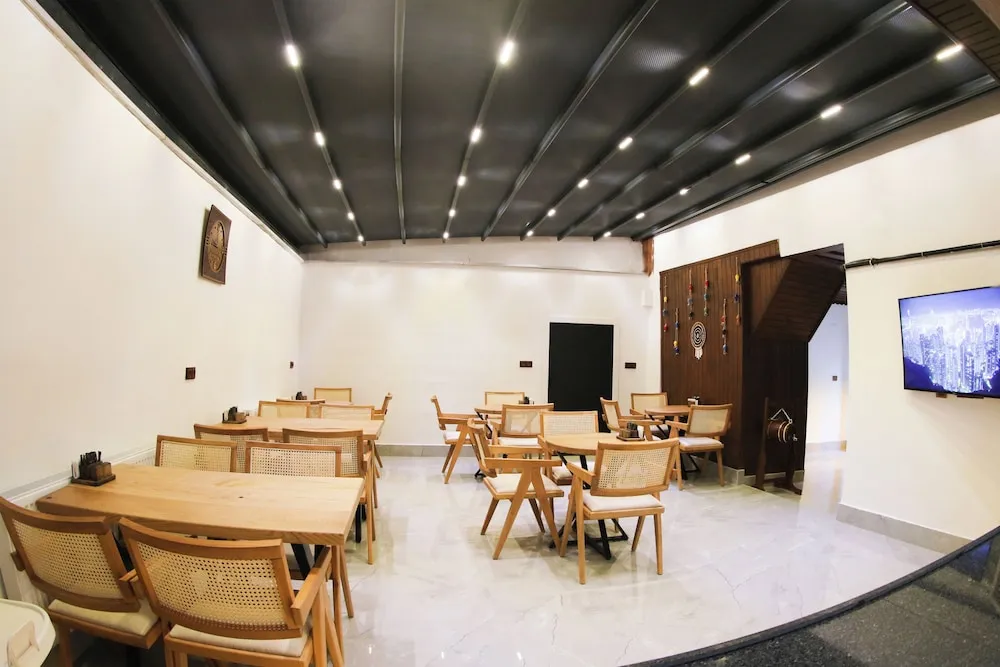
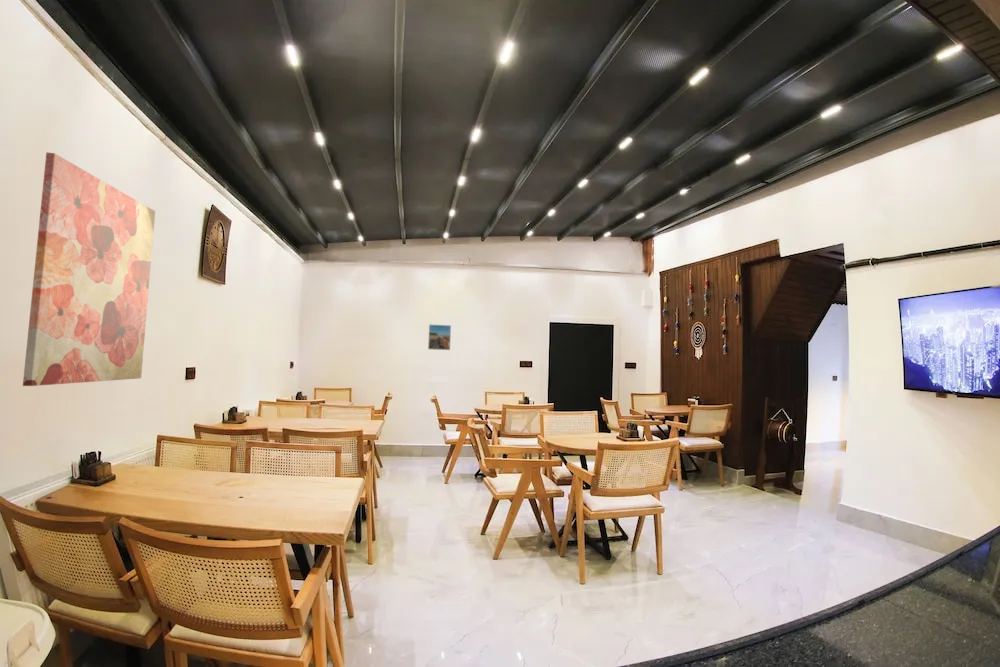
+ wall art [22,151,156,387]
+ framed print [427,323,452,351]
